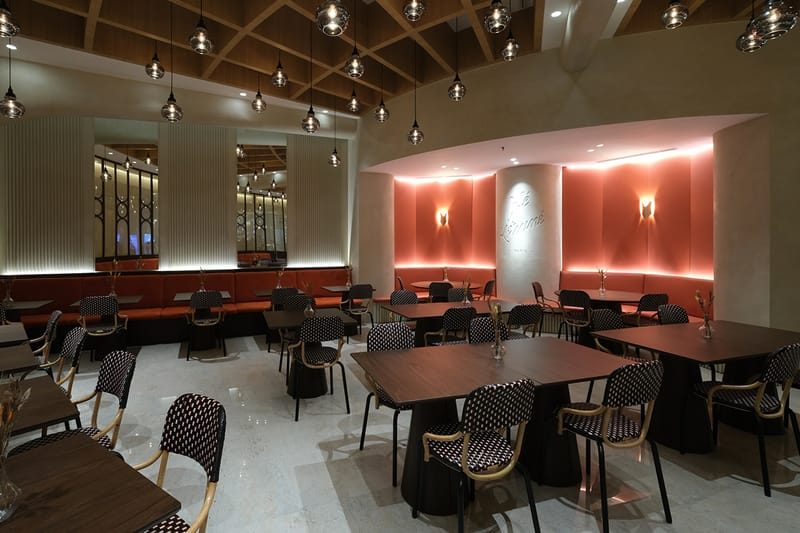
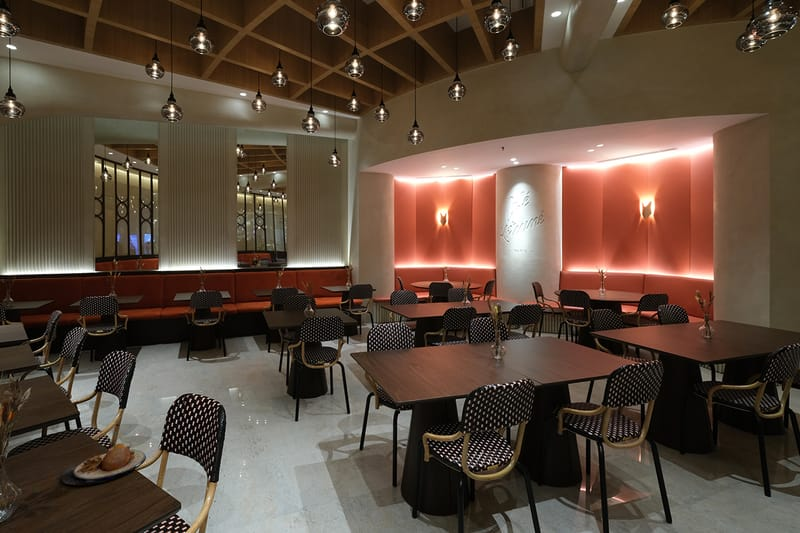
+ plate [60,442,147,486]
